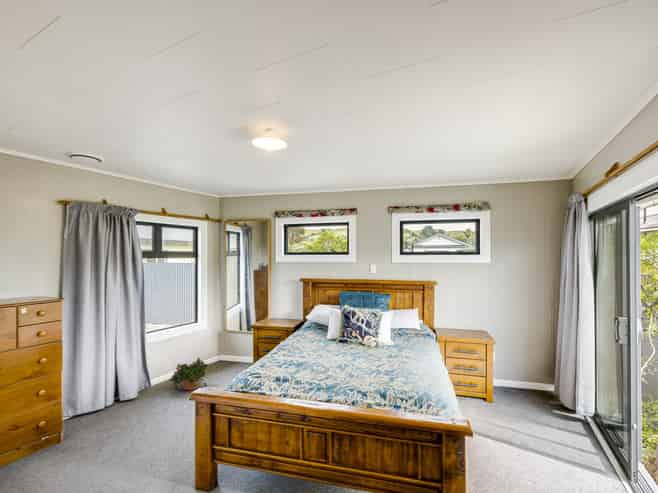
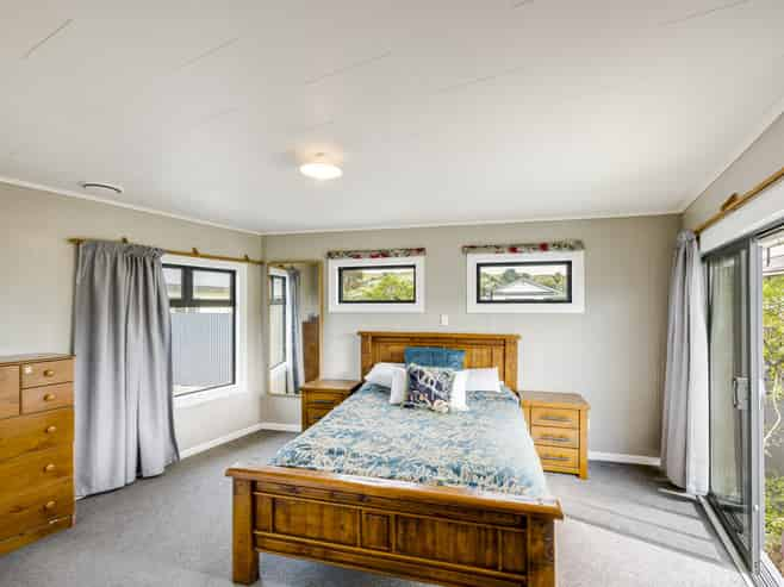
- potted plant [168,357,209,391]
